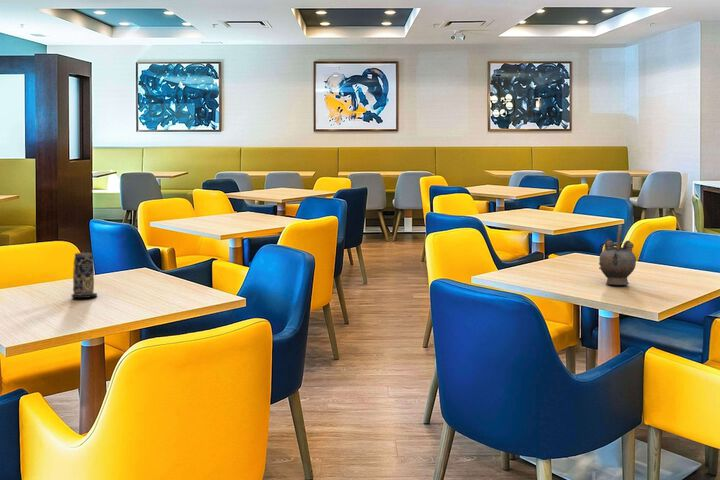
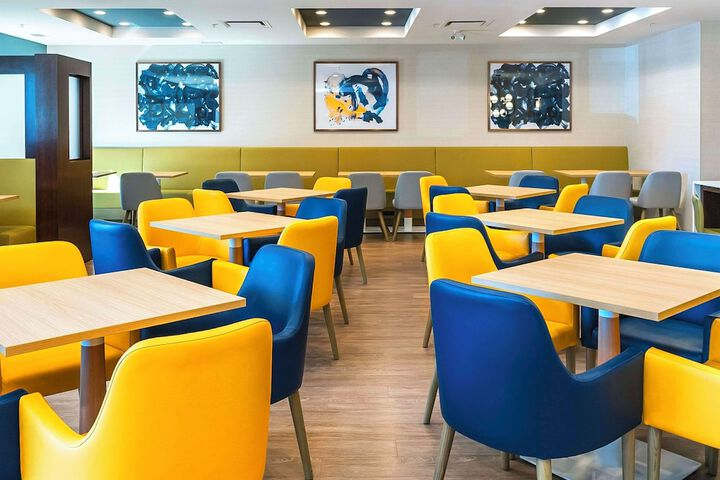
- candle [71,252,98,299]
- teapot [598,224,637,286]
